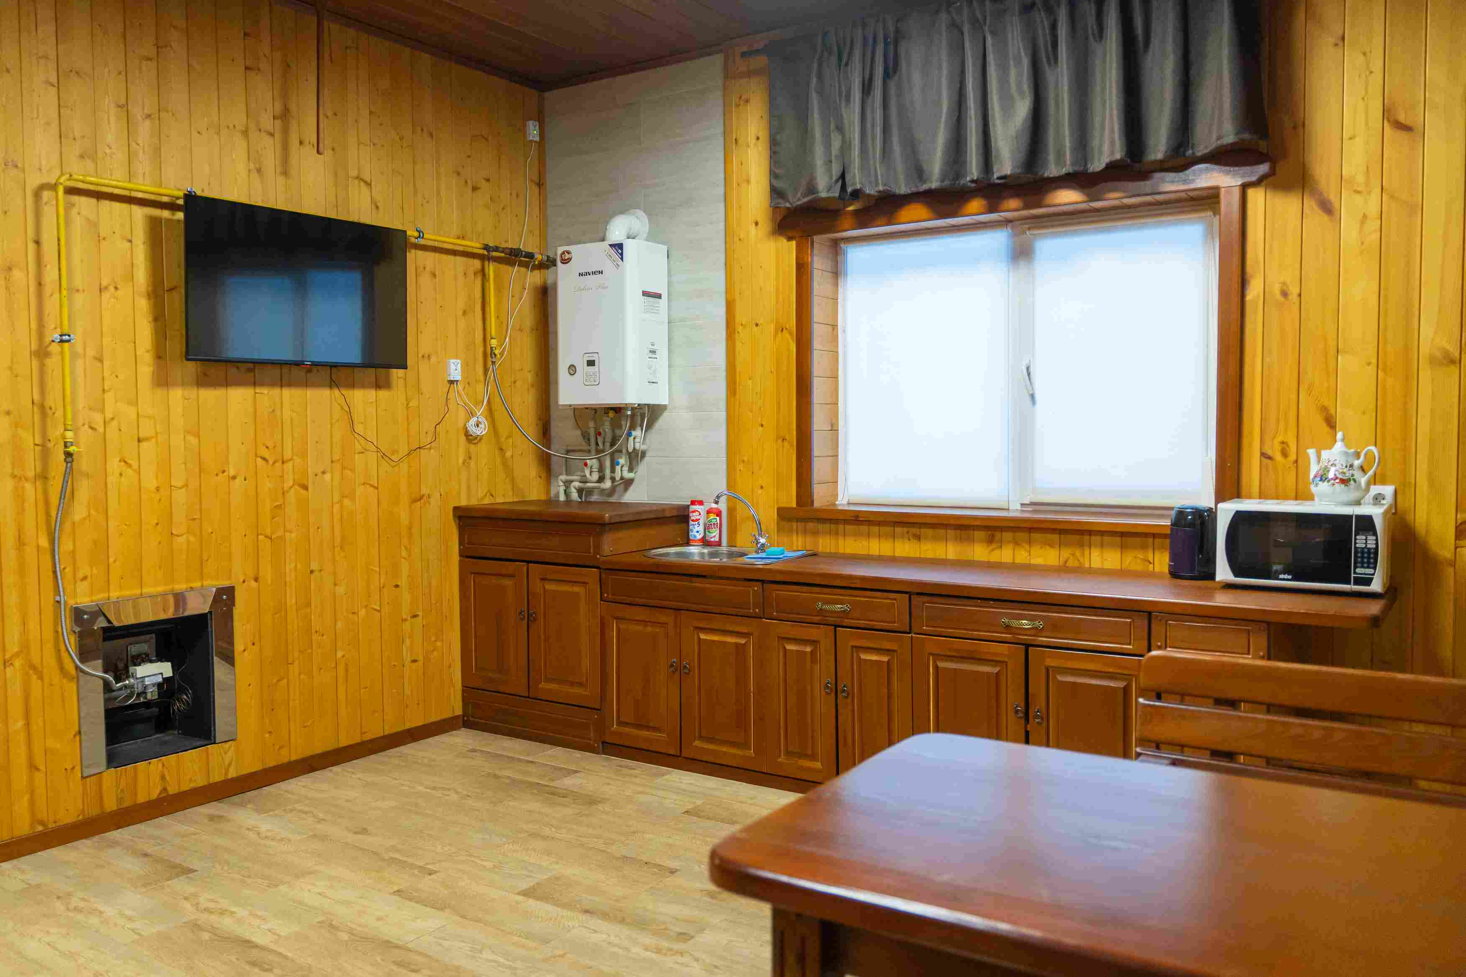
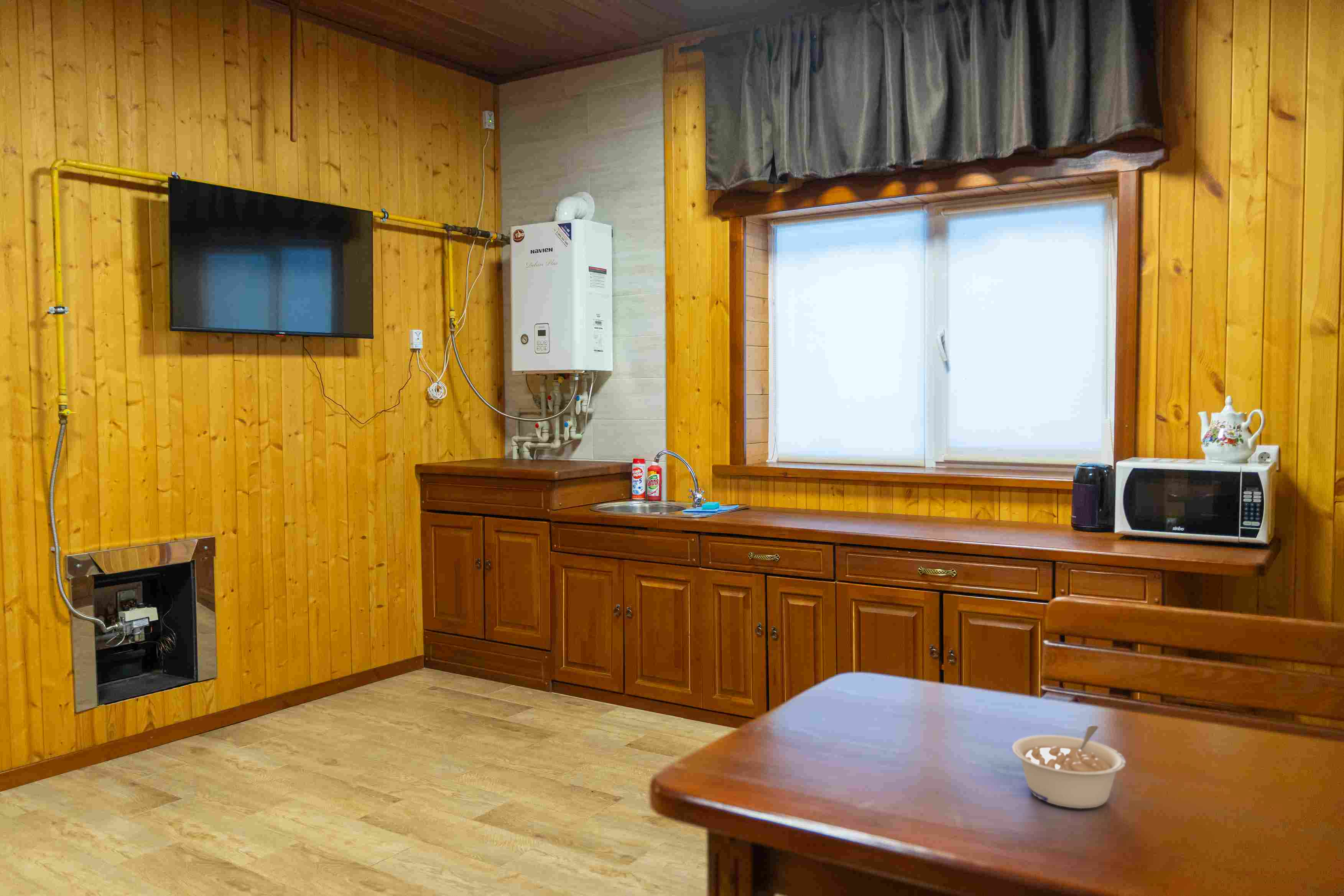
+ legume [1012,725,1127,809]
